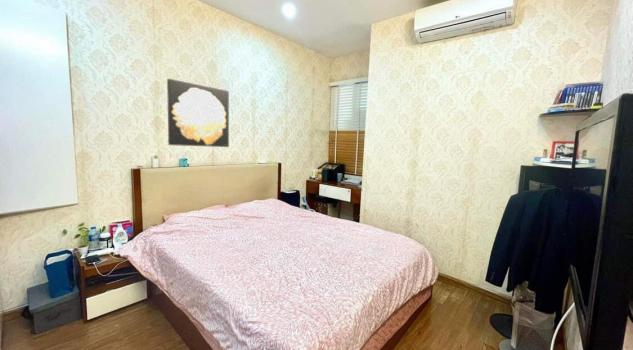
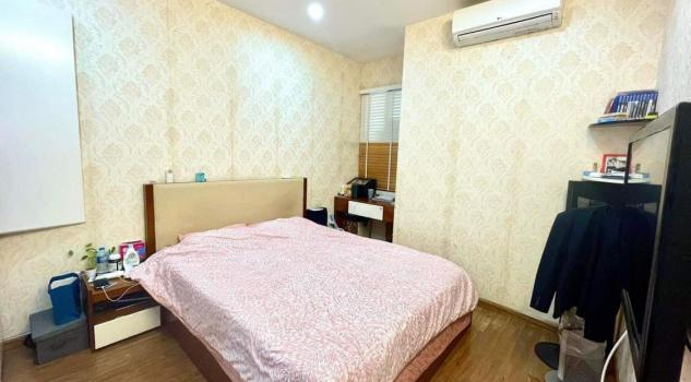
- wall art [166,78,230,148]
